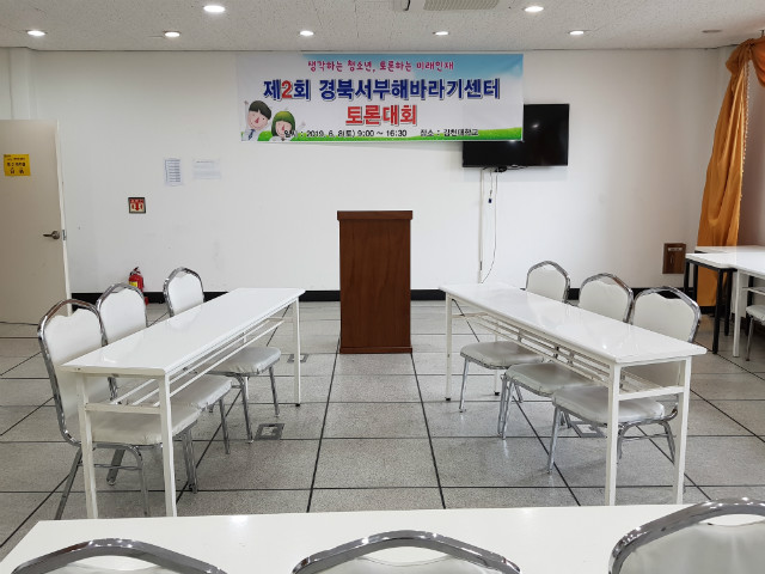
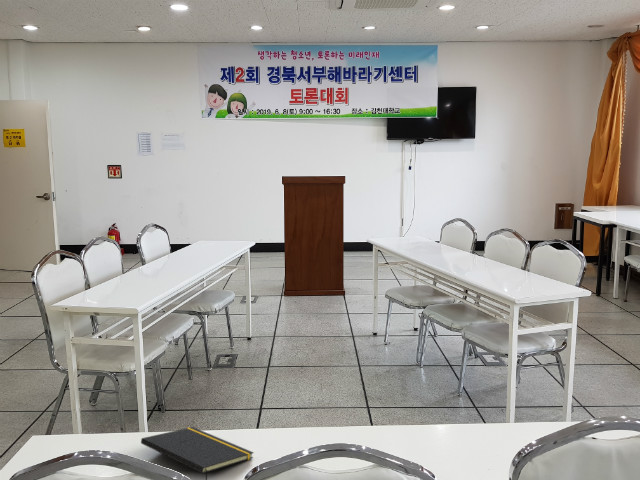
+ notepad [140,426,255,480]
